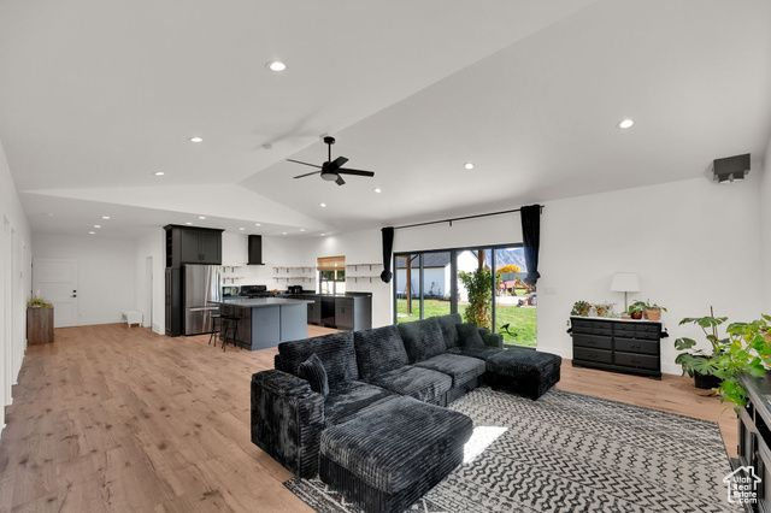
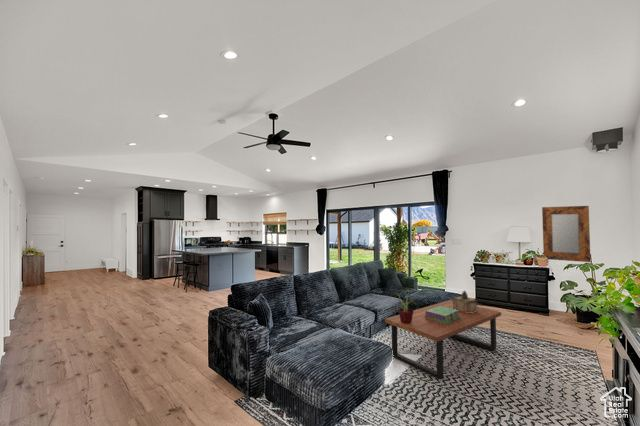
+ decorative box [452,290,478,313]
+ coffee table [384,299,502,380]
+ potted plant [394,288,417,324]
+ stack of books [425,306,460,324]
+ home mirror [541,205,592,263]
